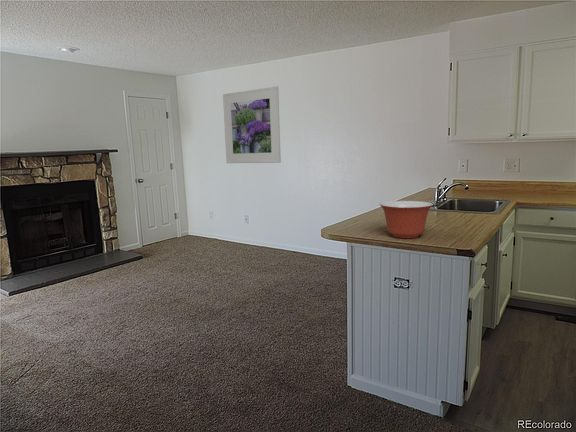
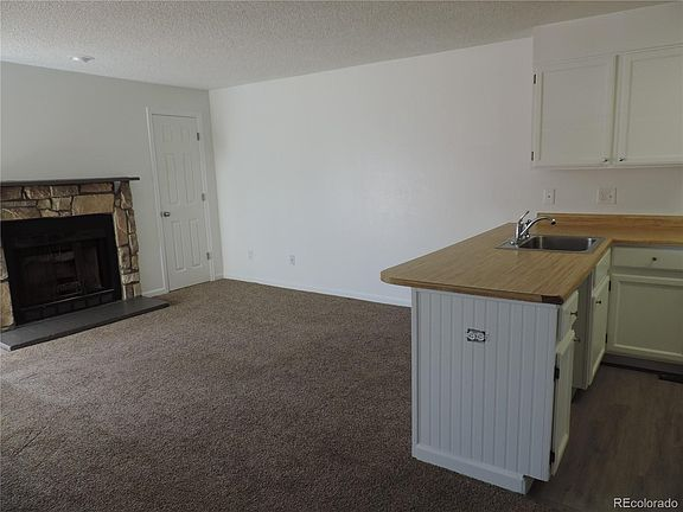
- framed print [222,85,282,164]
- mixing bowl [379,200,434,239]
